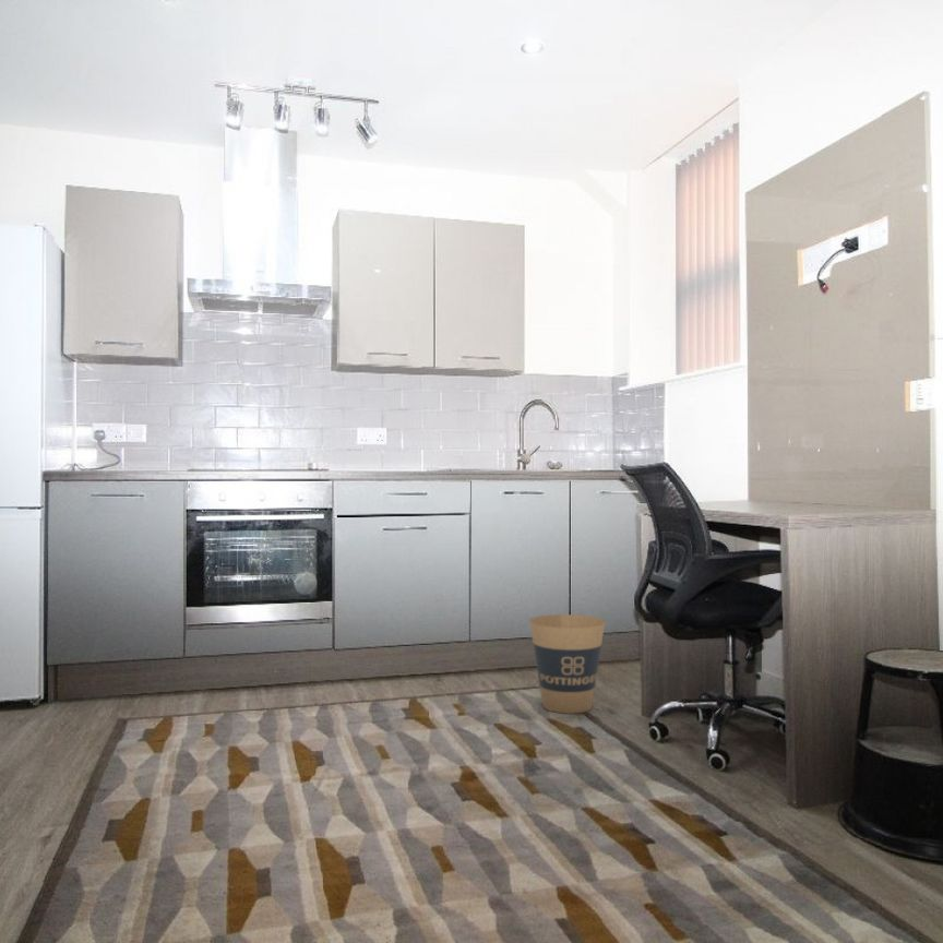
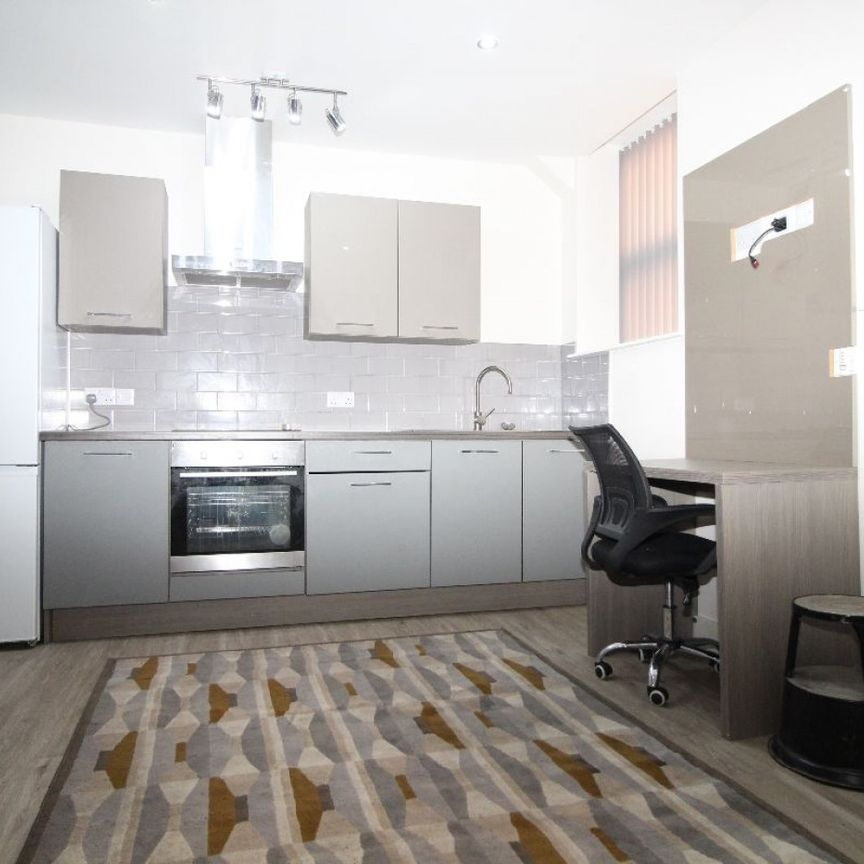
- trash can [528,613,606,715]
